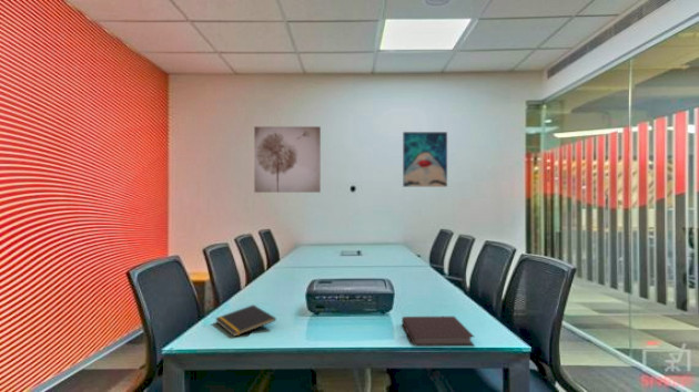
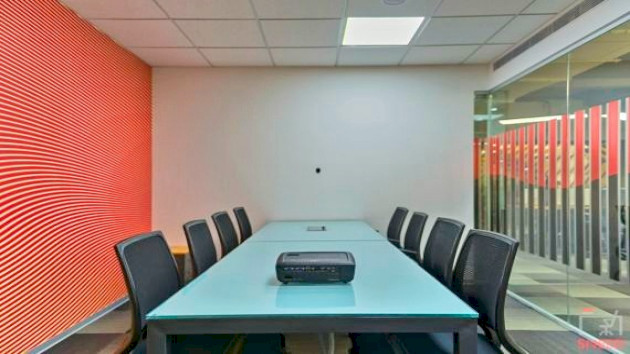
- notebook [401,316,475,348]
- wall art [253,125,322,194]
- wall art [402,131,448,188]
- notepad [214,303,277,338]
